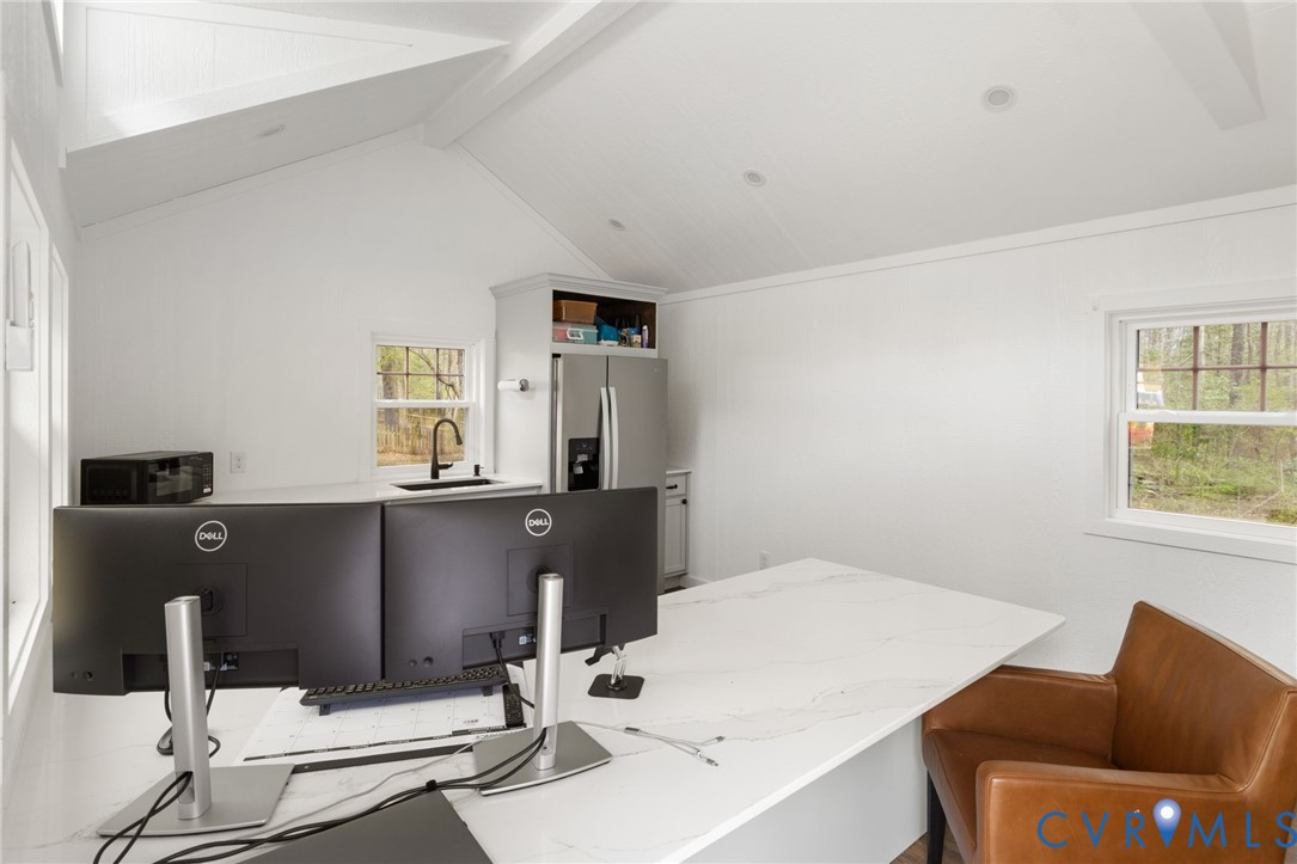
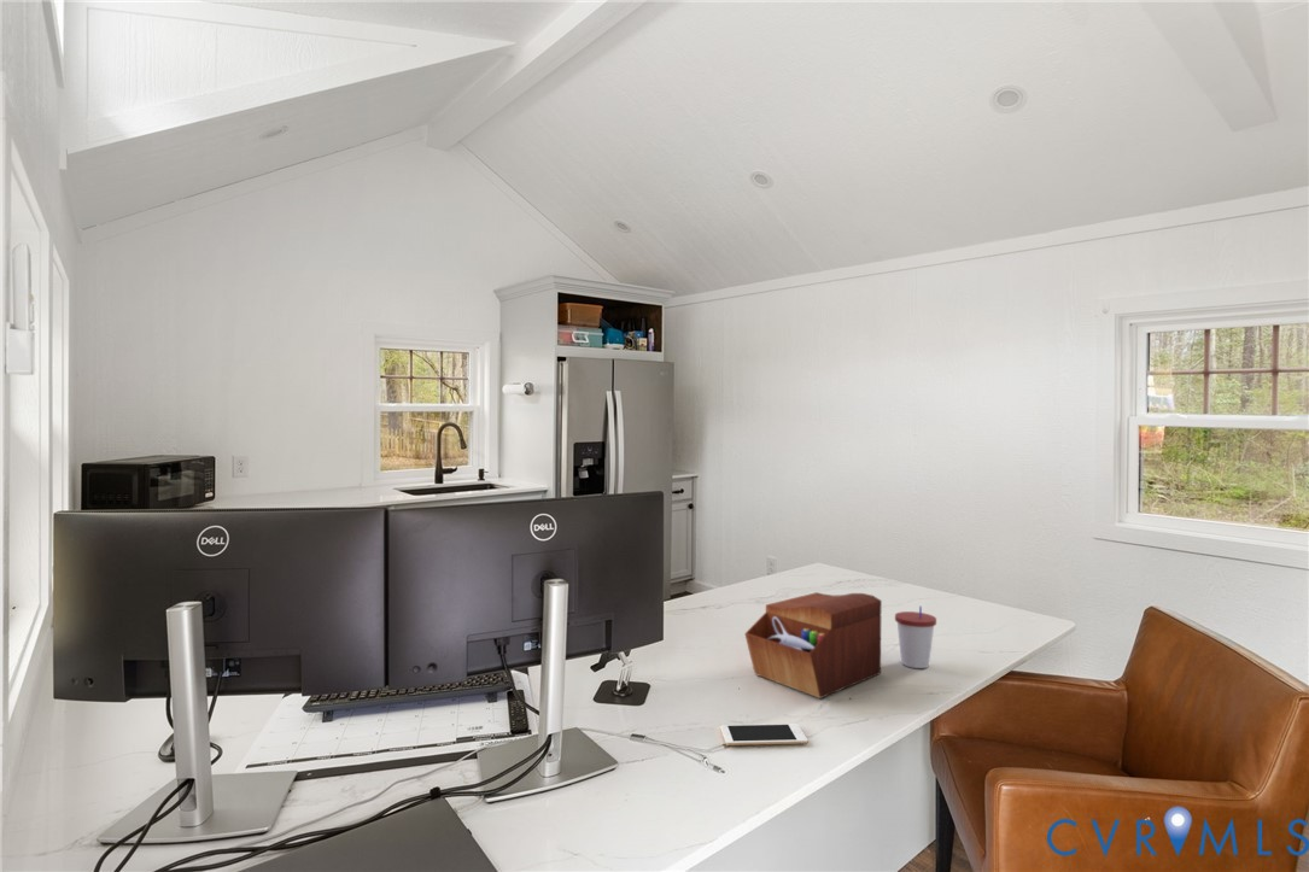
+ cell phone [719,722,808,747]
+ cup [894,605,937,669]
+ sewing box [743,591,883,700]
